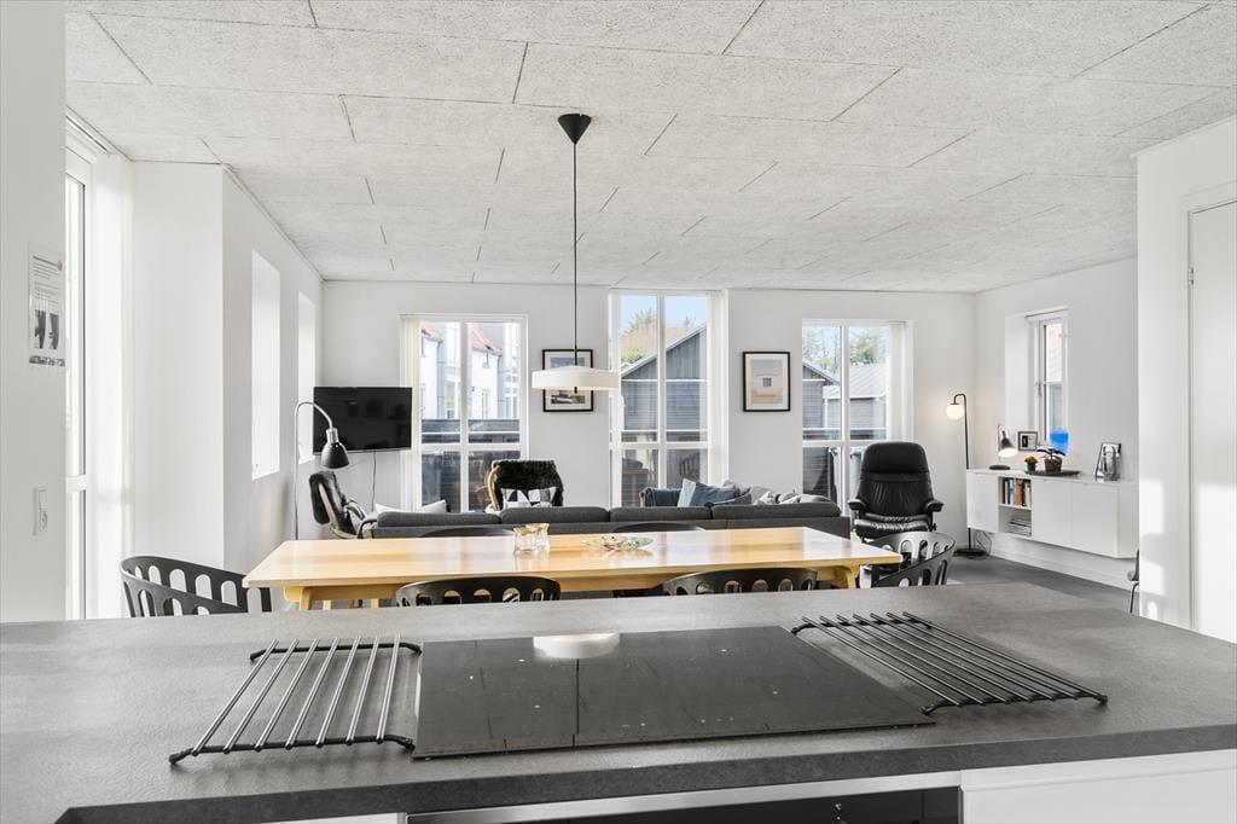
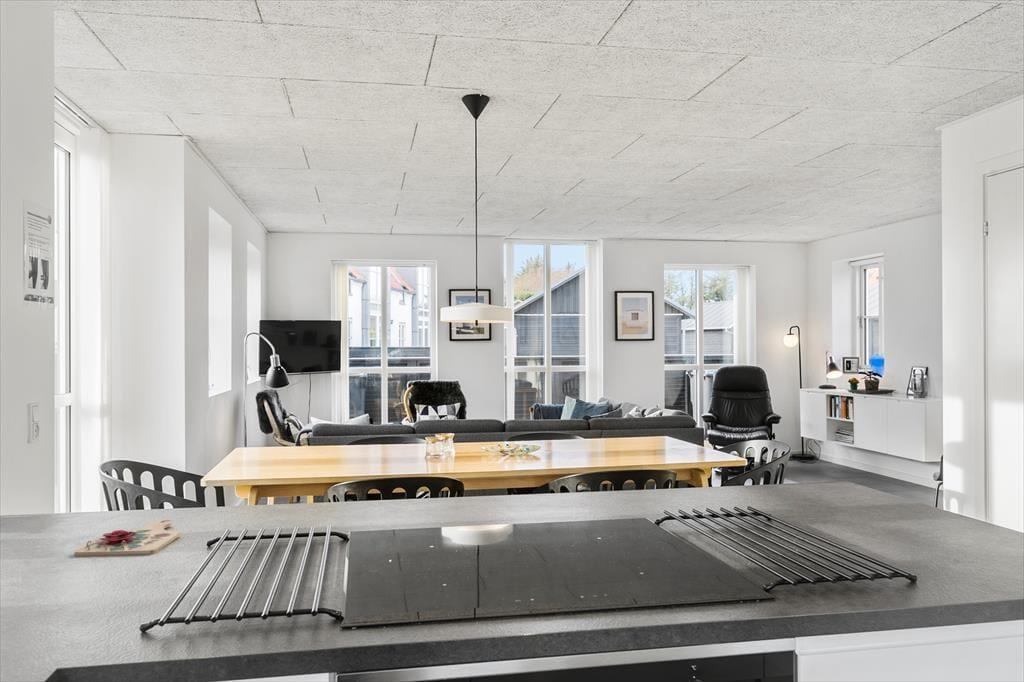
+ cutting board [74,519,181,557]
